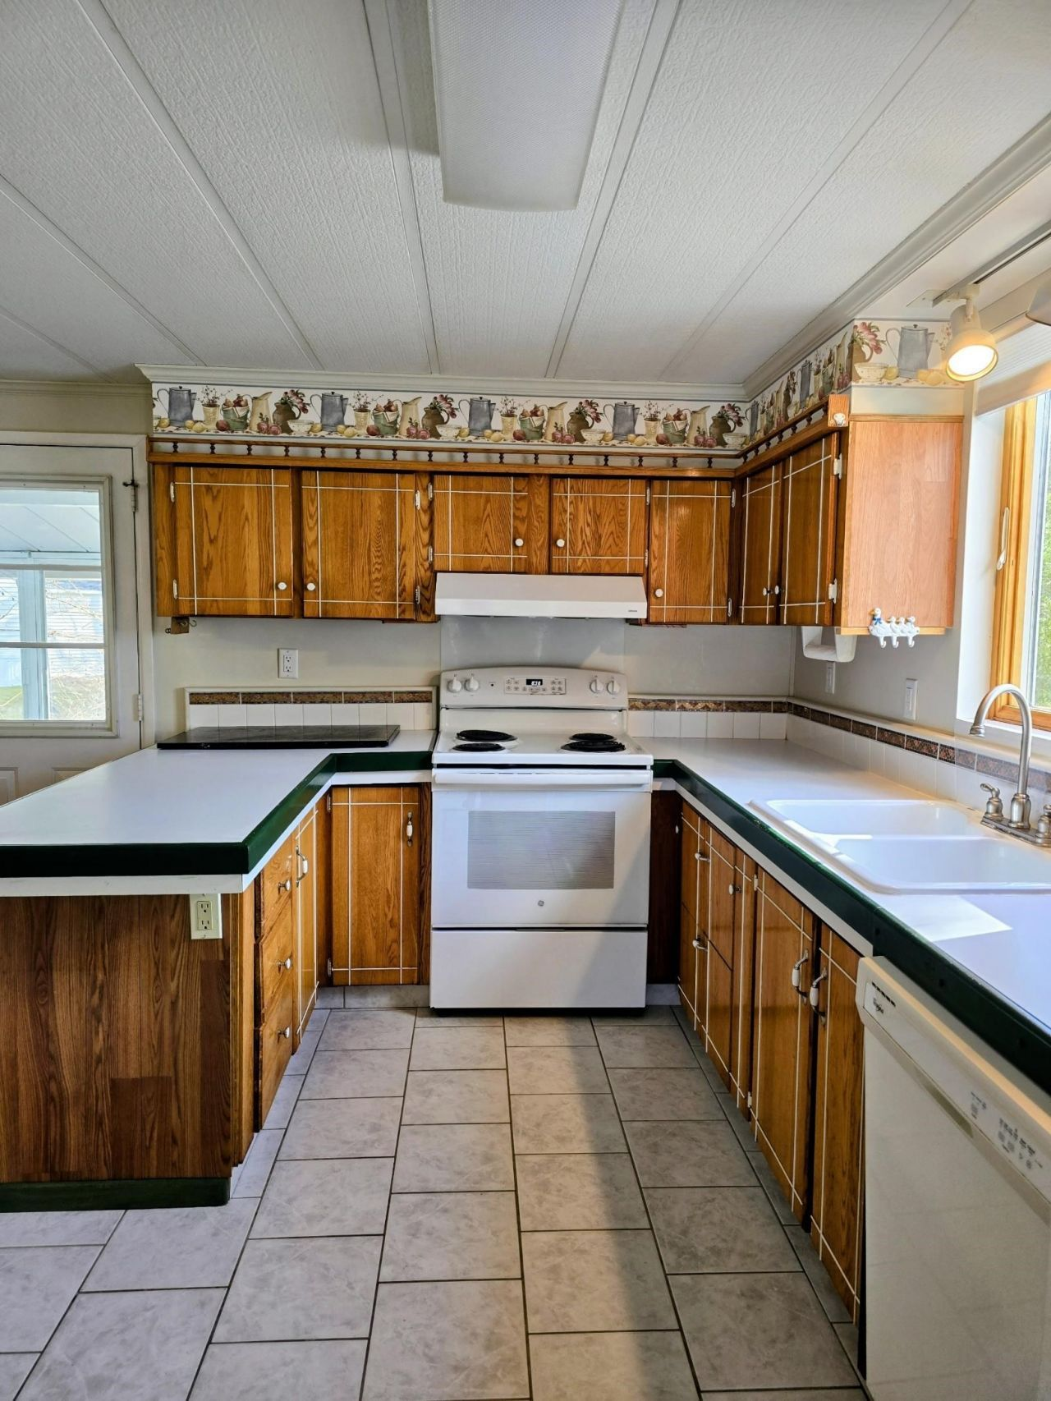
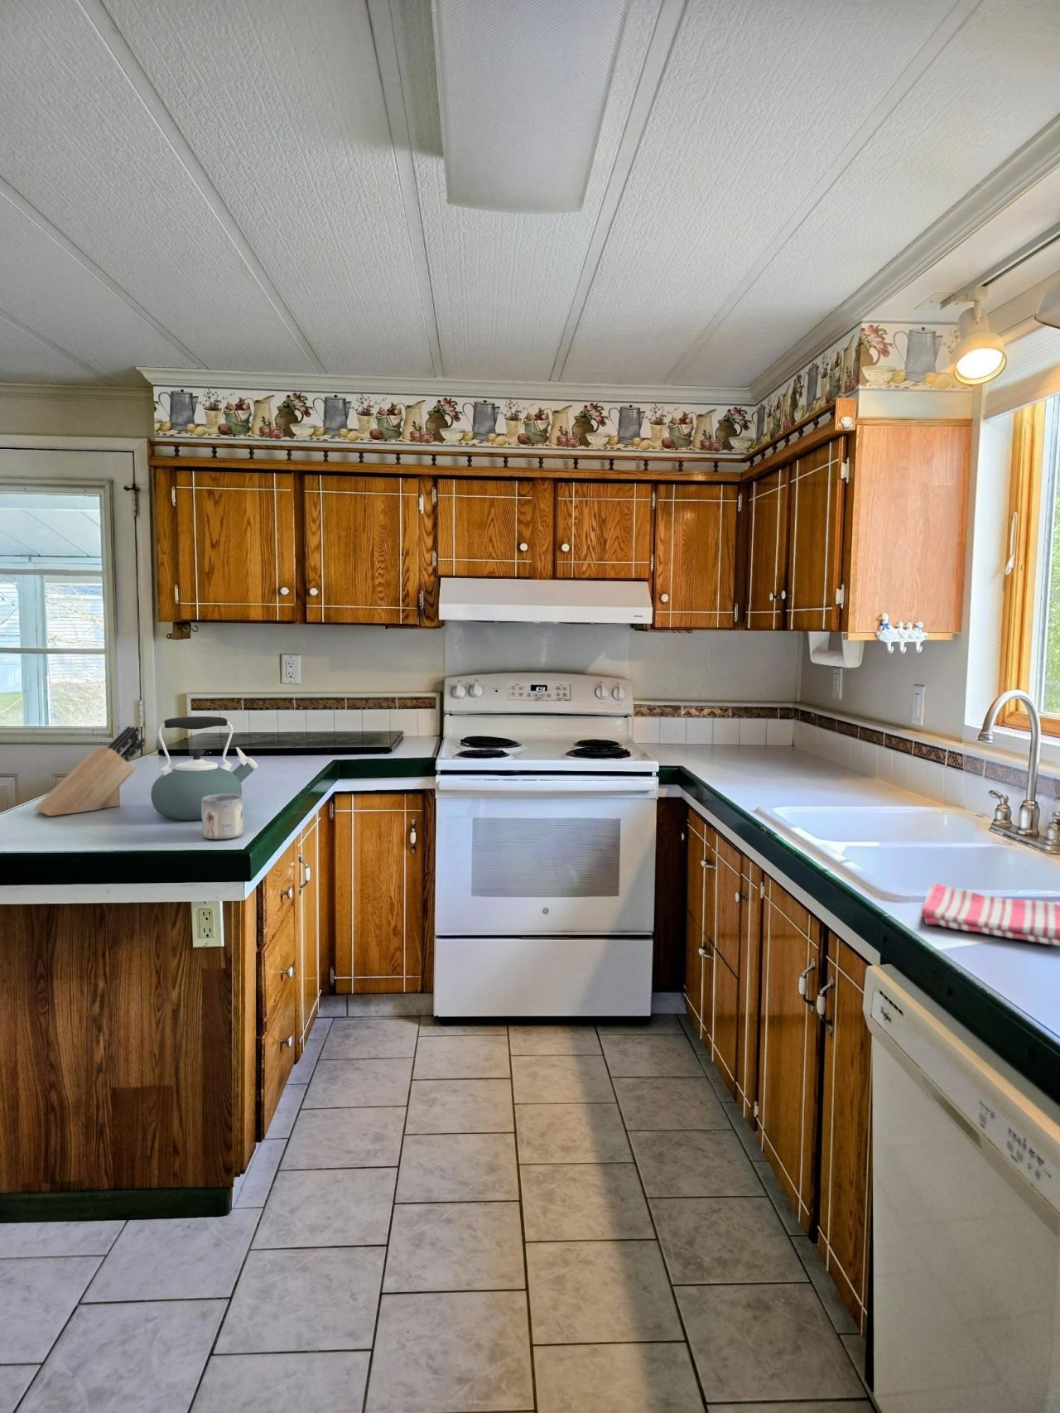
+ mug [202,794,244,840]
+ dish towel [920,881,1060,946]
+ kettle [150,716,258,821]
+ knife block [33,725,147,816]
